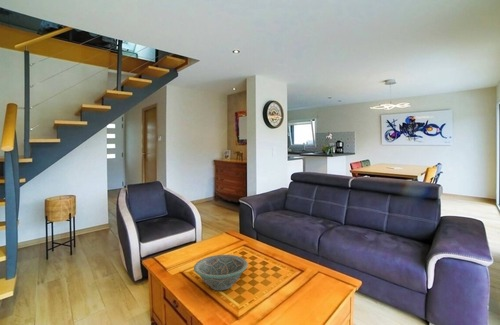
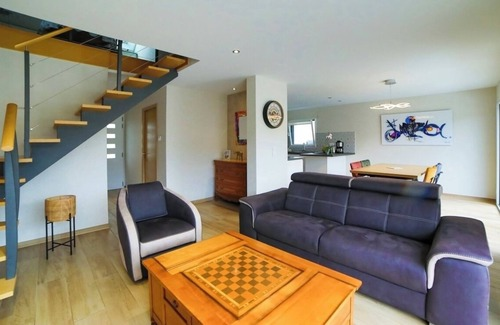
- decorative bowl [193,254,249,291]
